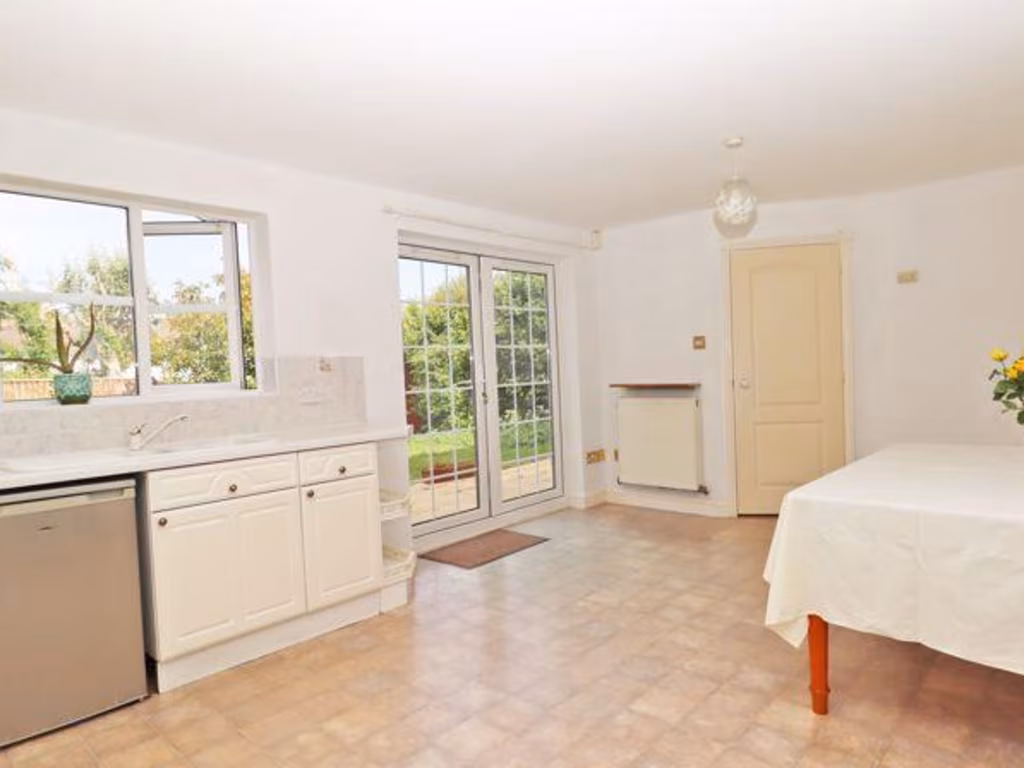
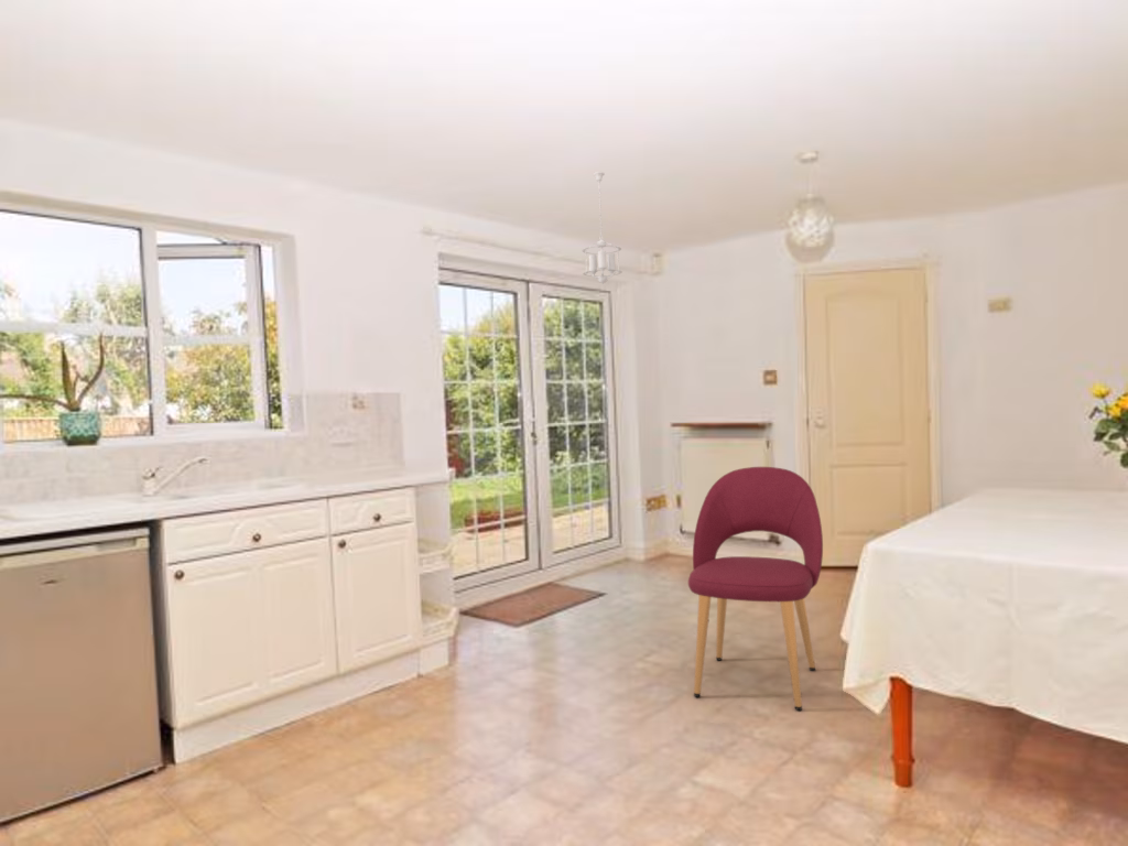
+ dining chair [687,466,824,712]
+ pendant light [582,171,622,285]
